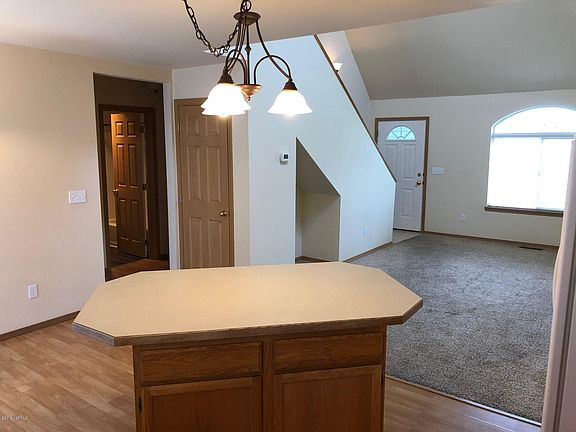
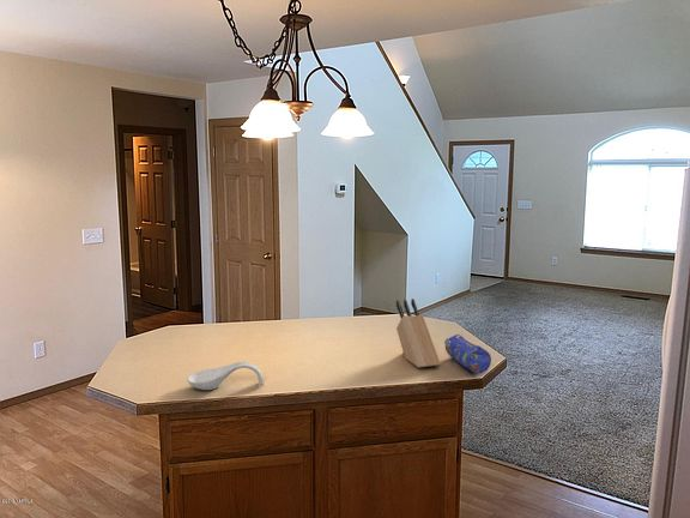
+ knife block [395,297,442,368]
+ spoon rest [186,361,264,391]
+ pencil case [443,333,492,374]
